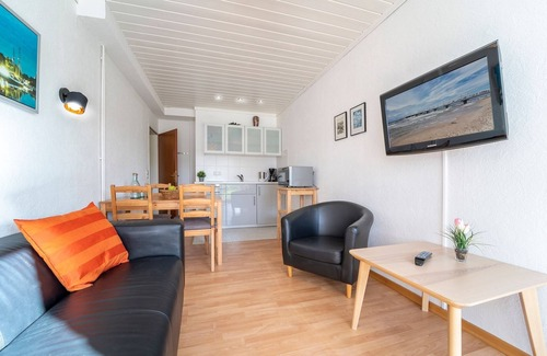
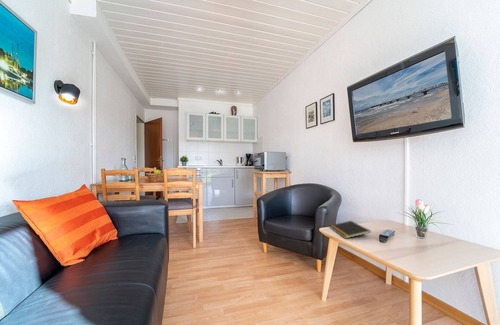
+ notepad [329,220,372,239]
